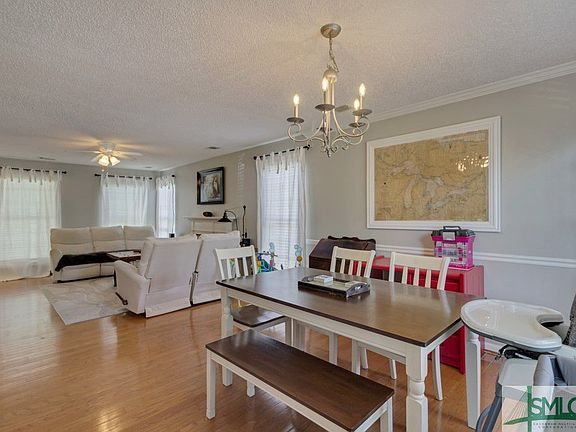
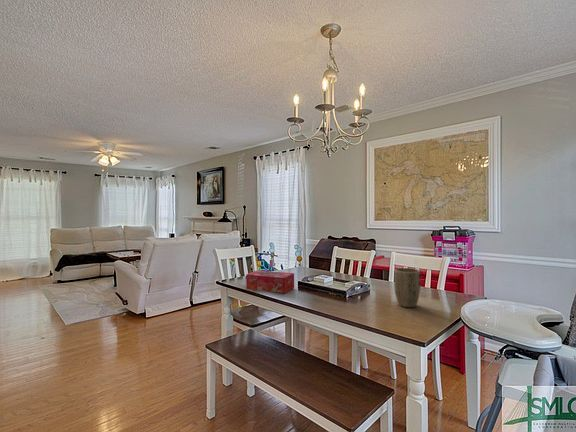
+ tissue box [245,269,295,294]
+ plant pot [393,267,422,309]
